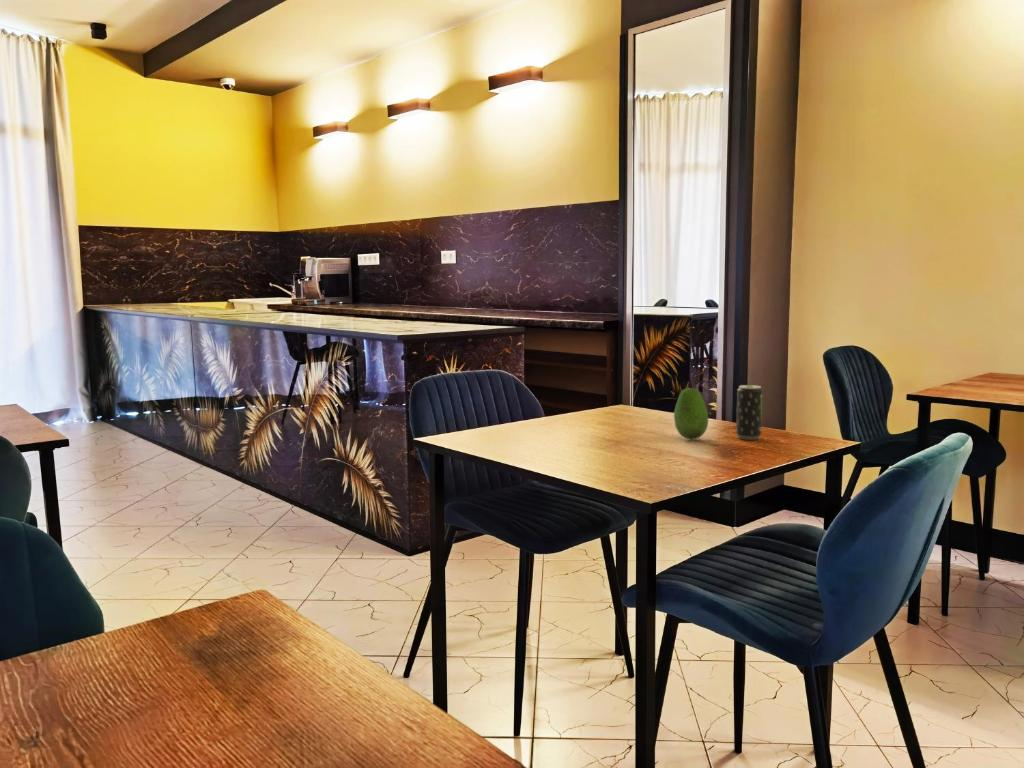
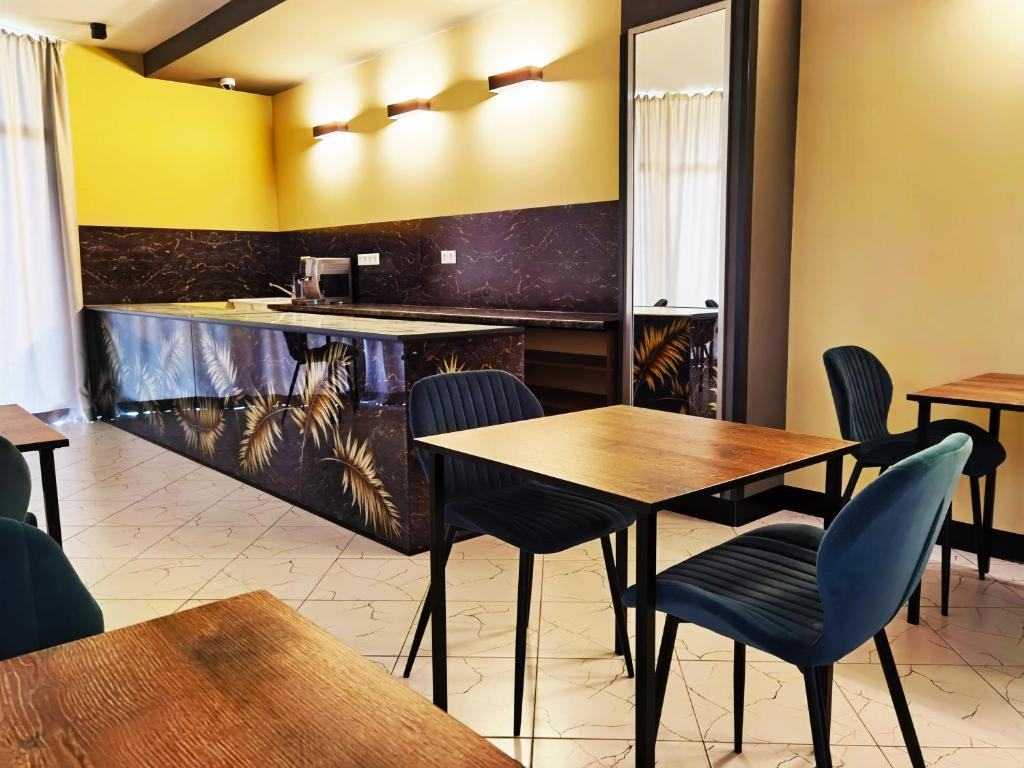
- fruit [673,387,709,440]
- beverage can [735,384,764,441]
